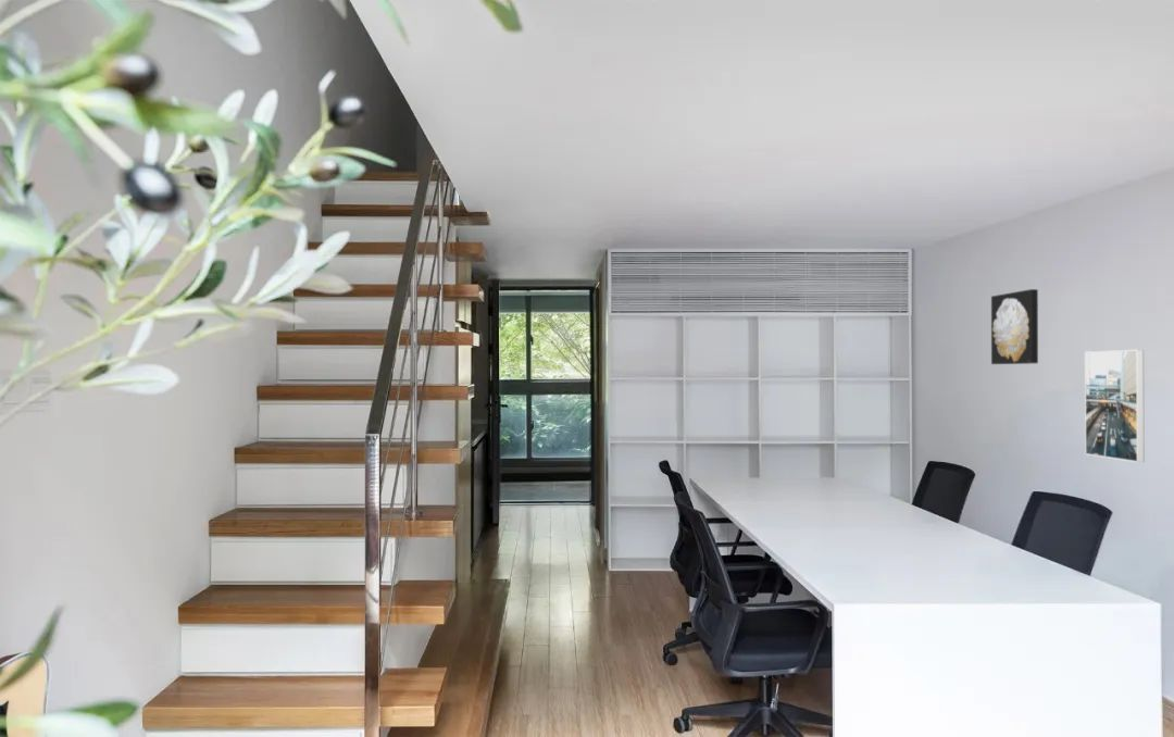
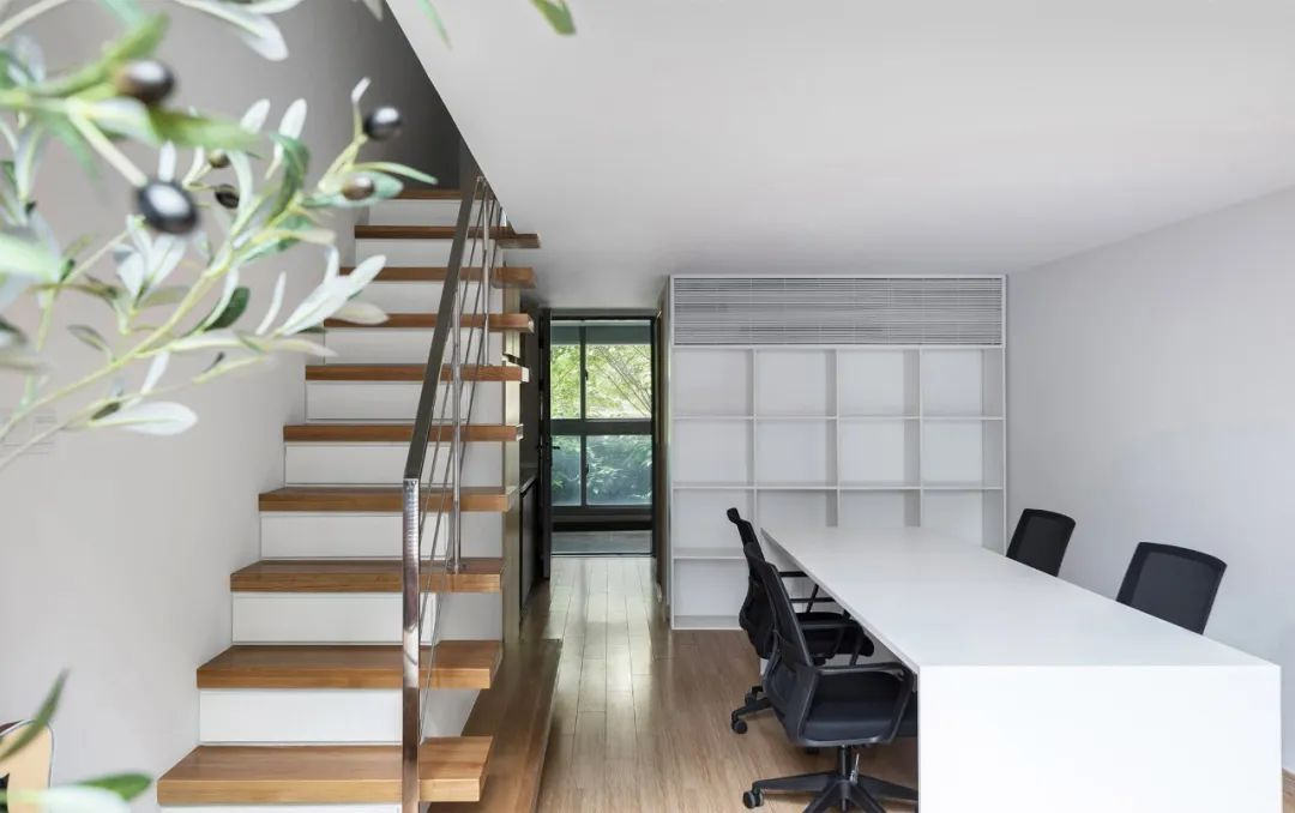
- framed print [1084,349,1145,463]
- wall art [990,288,1039,365]
